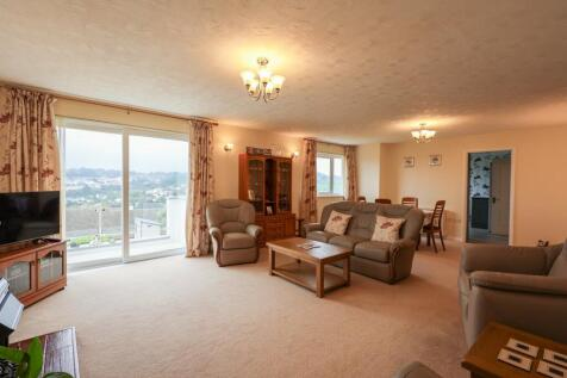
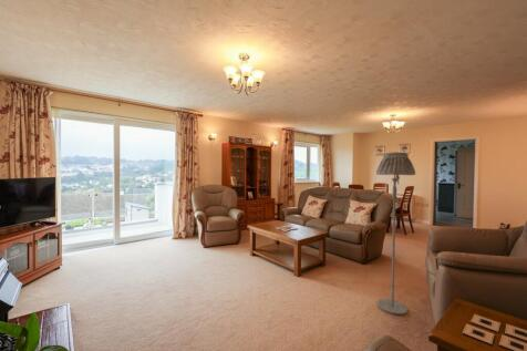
+ floor lamp [375,151,416,316]
